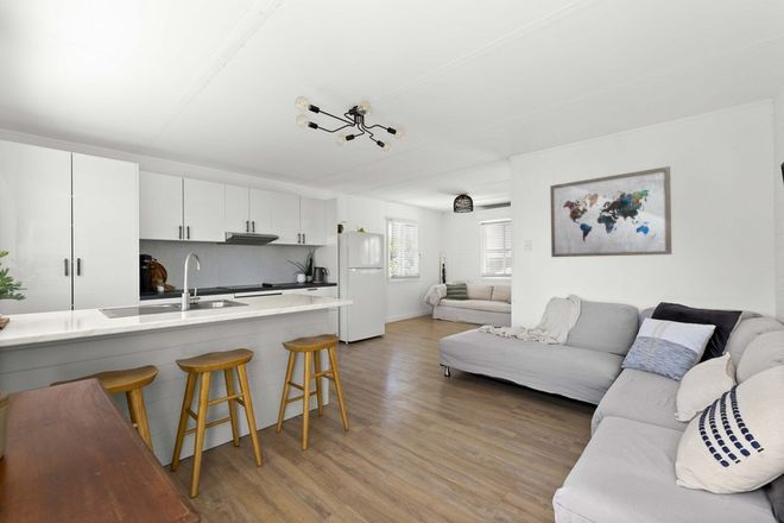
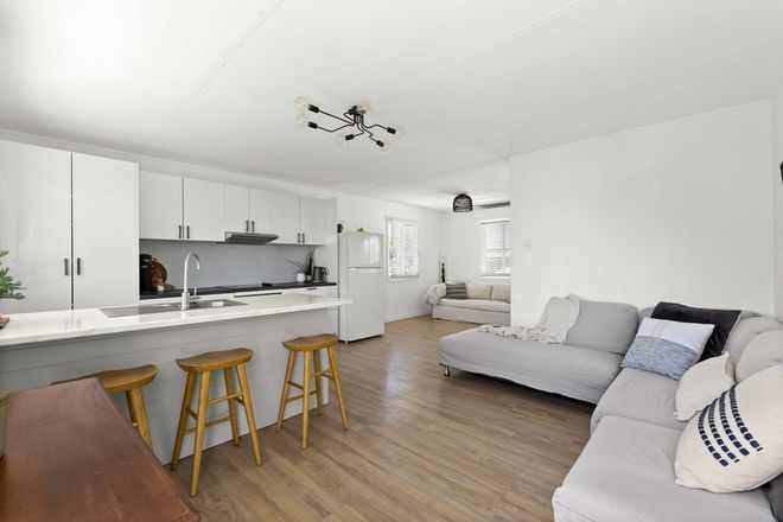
- wall art [549,165,672,258]
